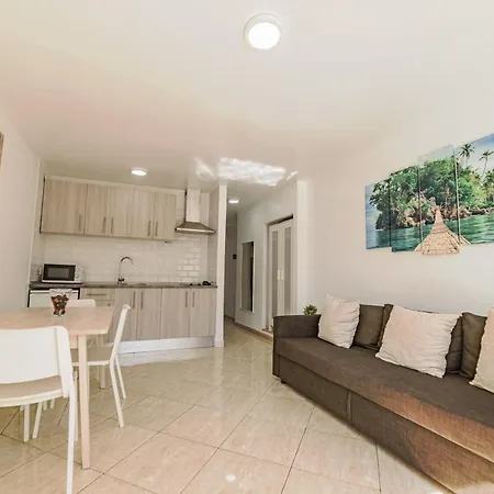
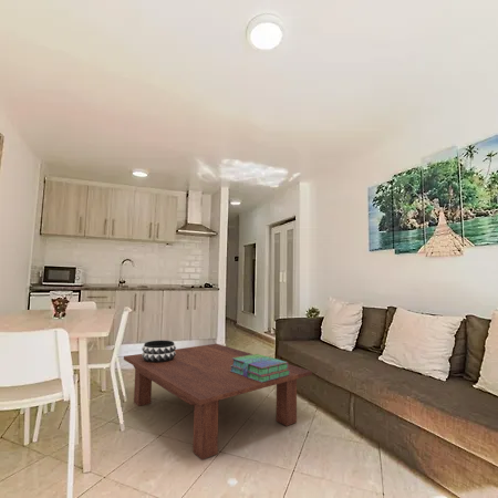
+ decorative bowl [141,340,177,363]
+ stack of books [230,353,290,383]
+ coffee table [123,343,313,460]
